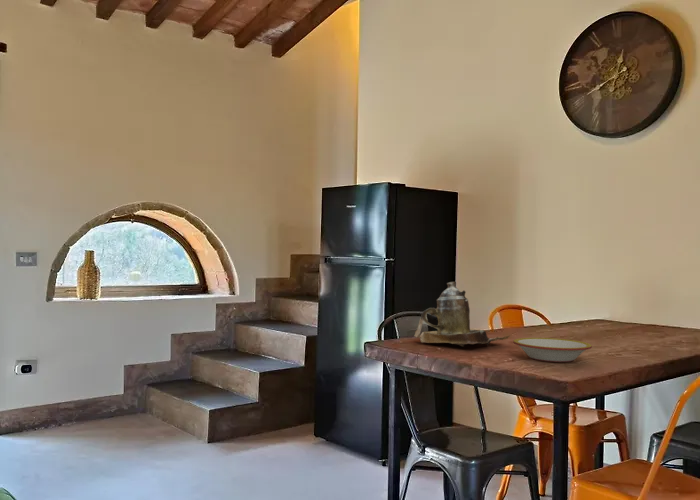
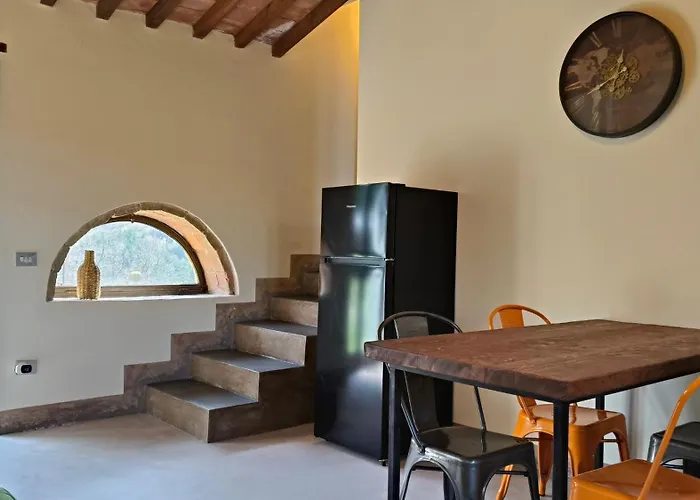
- bowl [512,337,593,363]
- teapot [413,281,510,348]
